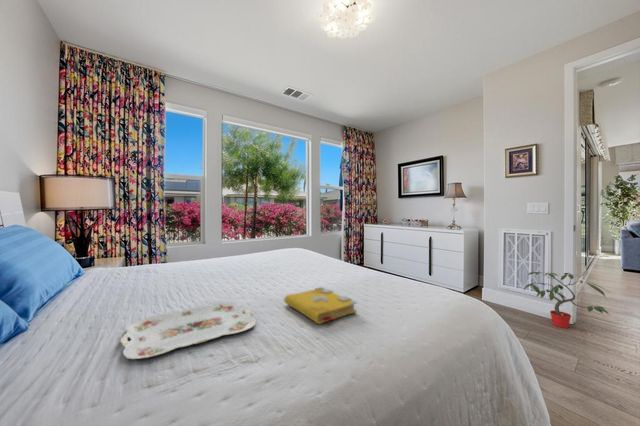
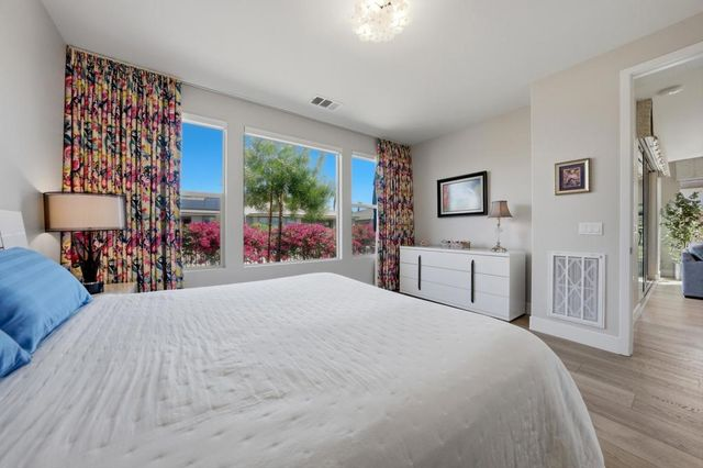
- potted plant [523,271,614,329]
- spell book [283,286,358,325]
- serving tray [119,301,257,360]
